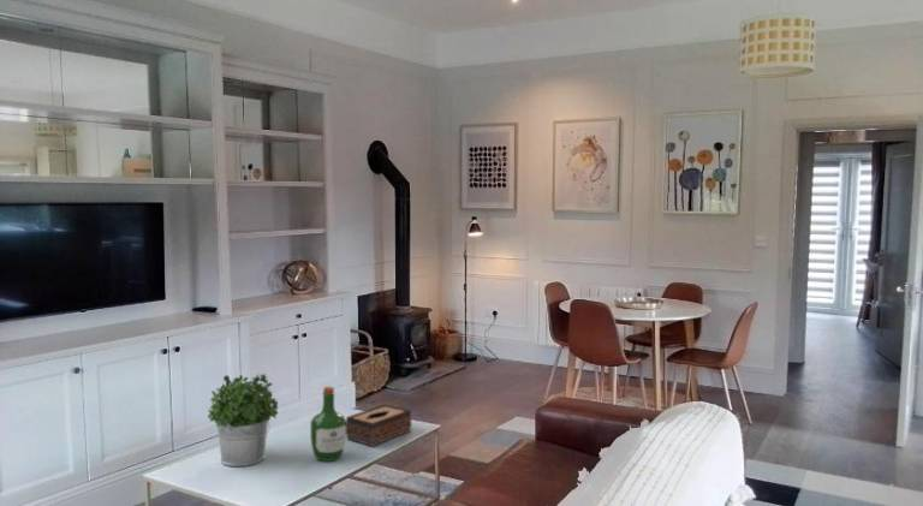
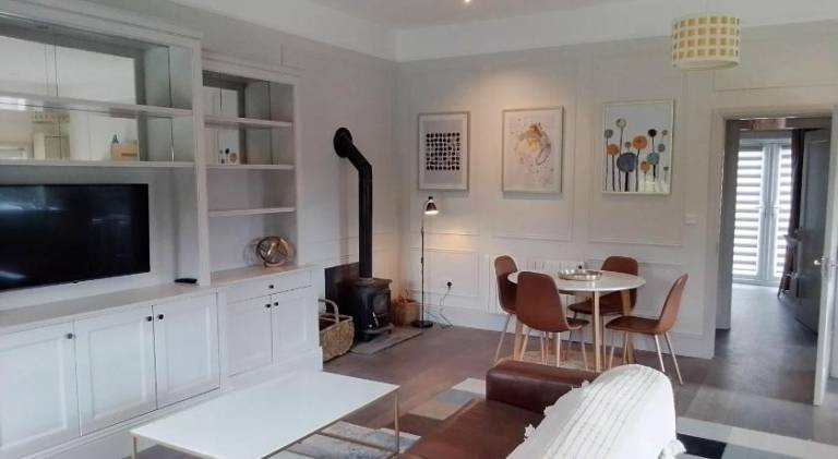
- tissue box [345,403,412,448]
- wine bottle [309,386,347,463]
- potted plant [207,373,279,468]
